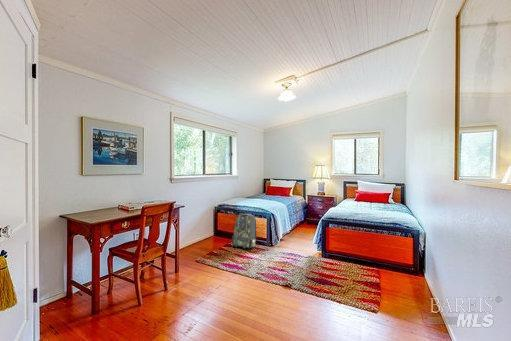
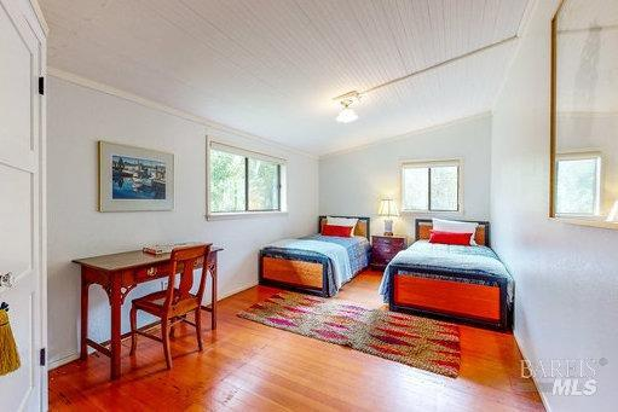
- backpack [231,213,257,249]
